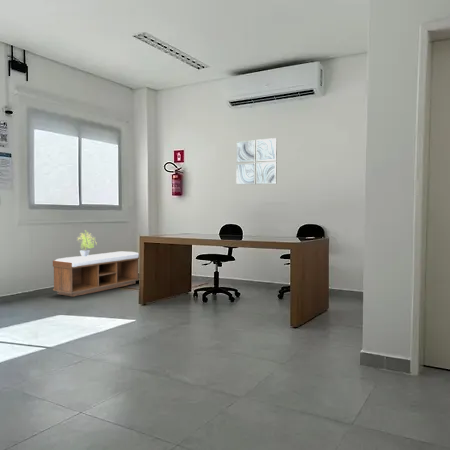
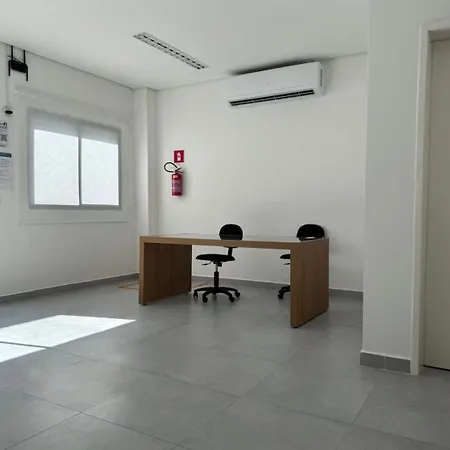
- bench [52,251,140,297]
- wall art [235,137,278,186]
- potted plant [76,230,98,257]
